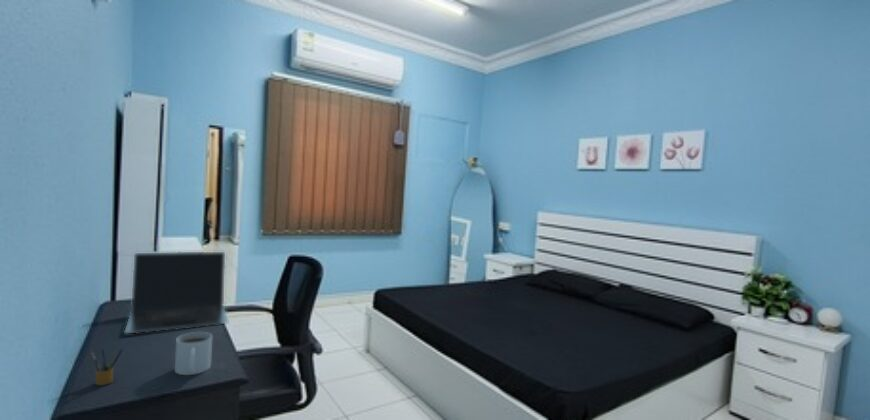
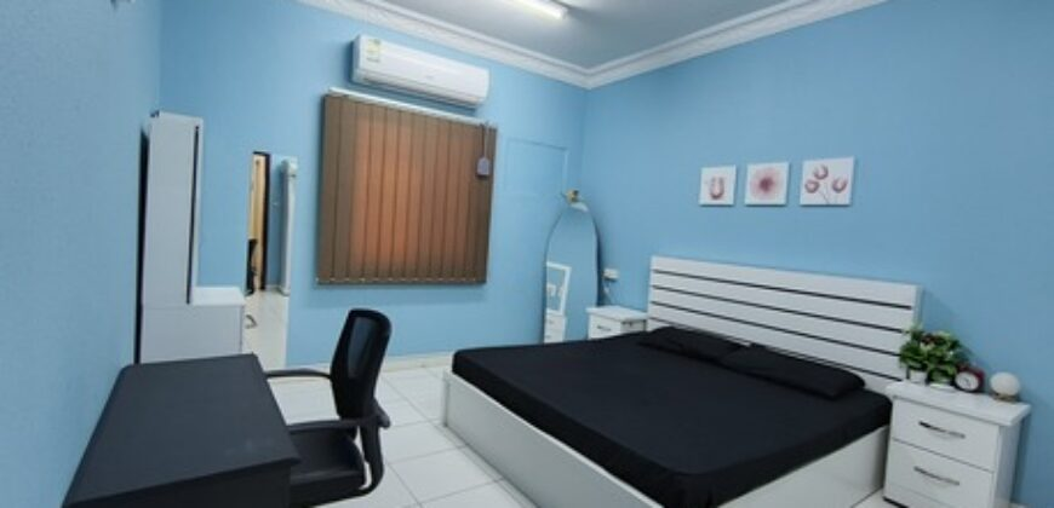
- laptop [123,251,230,334]
- mug [174,331,213,376]
- pencil box [89,345,124,386]
